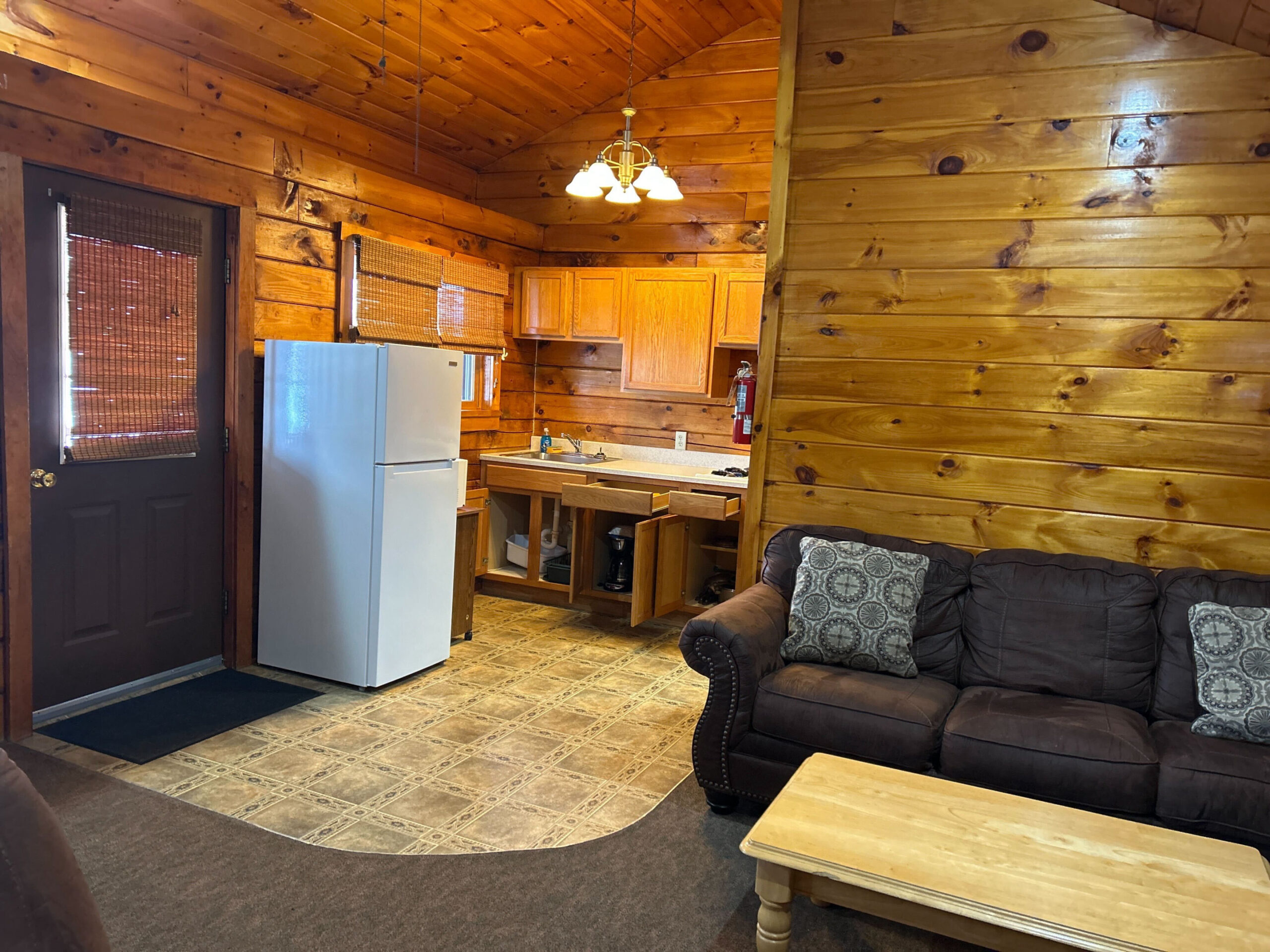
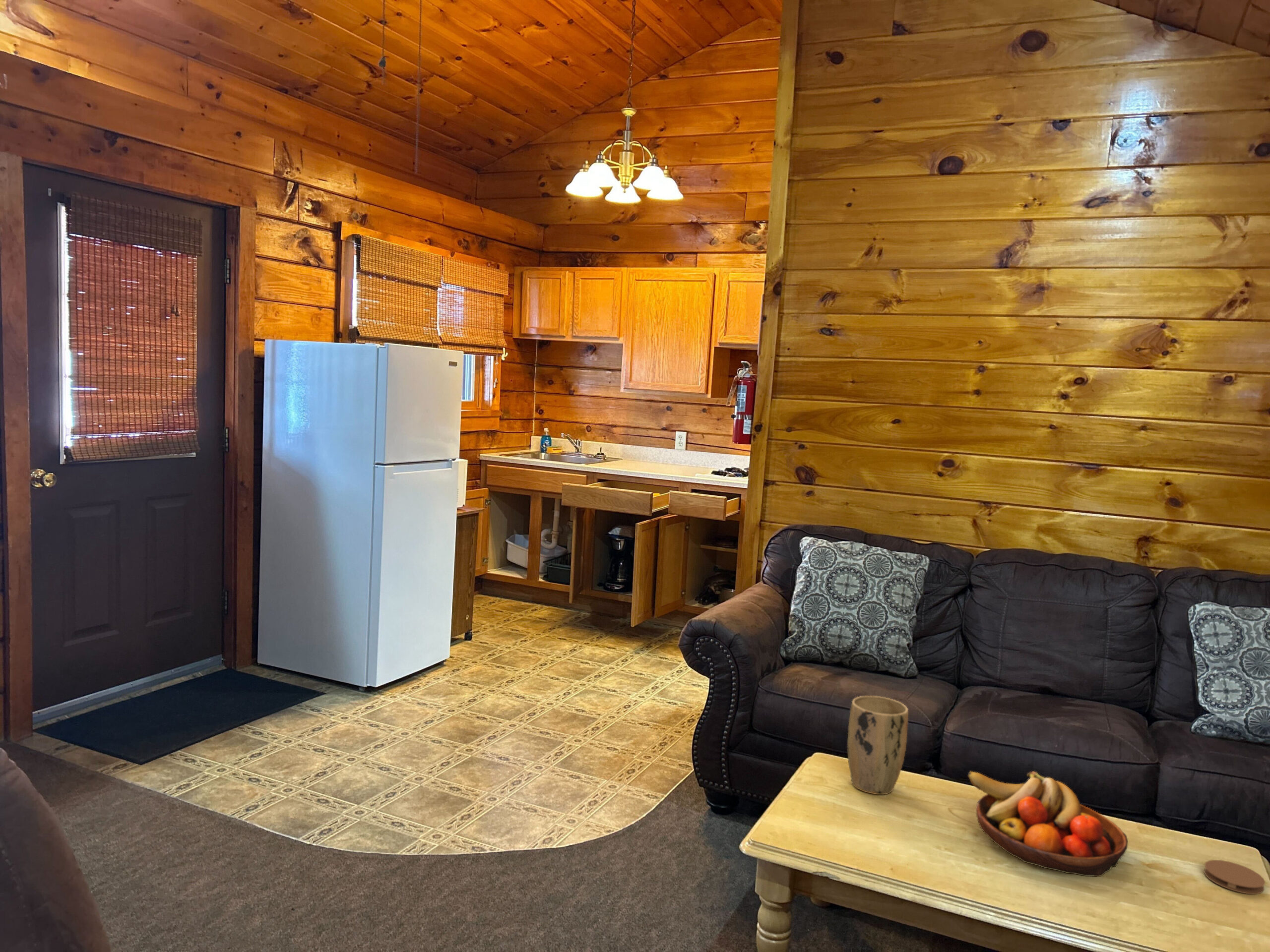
+ coaster [1203,859,1266,894]
+ plant pot [847,695,909,795]
+ fruit bowl [967,771,1129,877]
